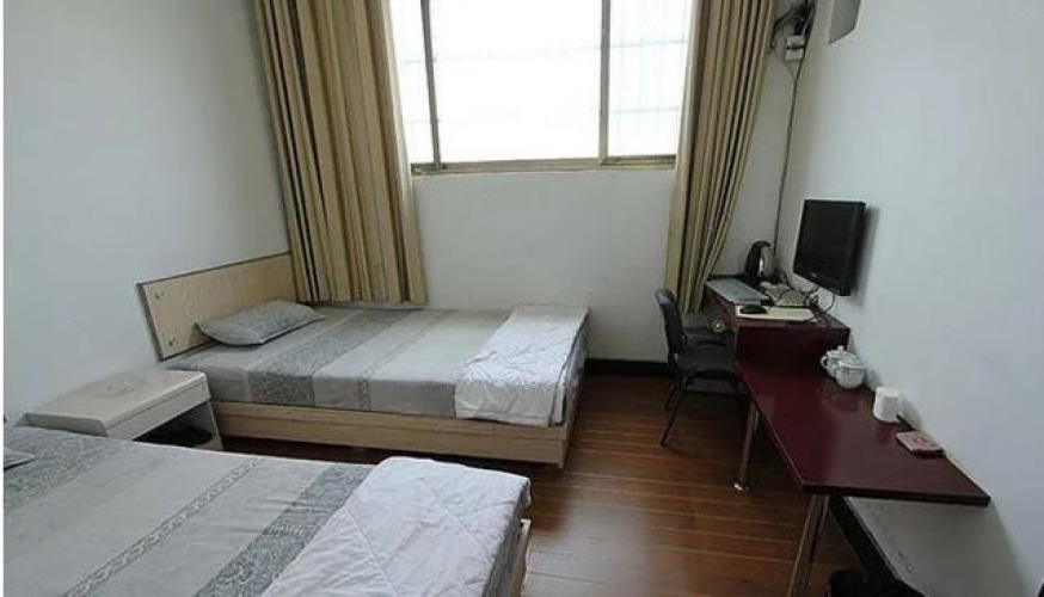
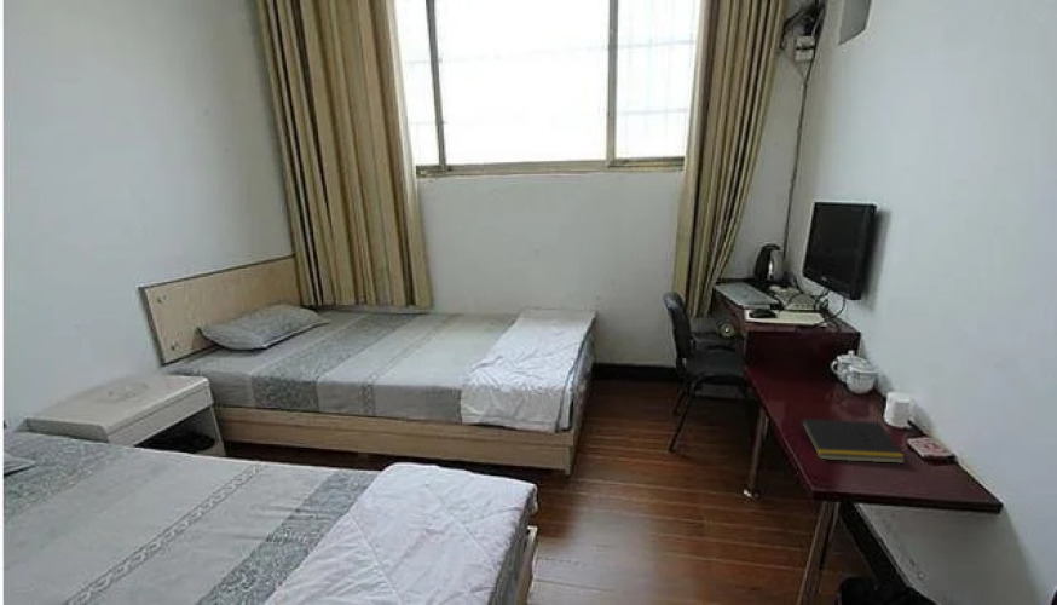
+ notepad [797,417,907,465]
